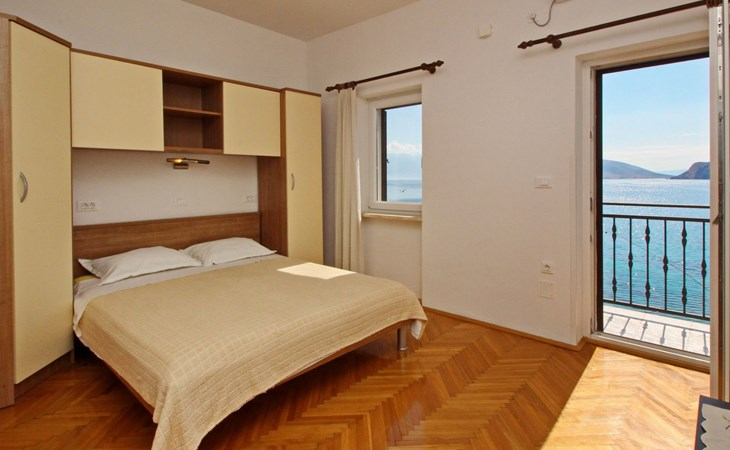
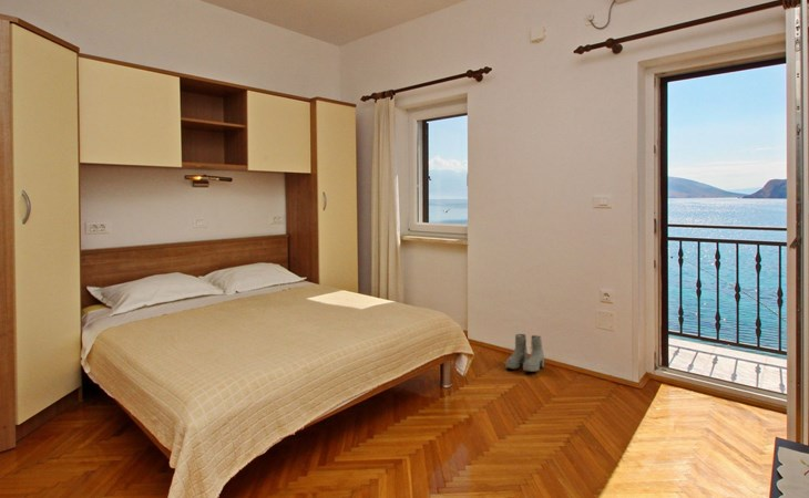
+ boots [504,333,545,373]
